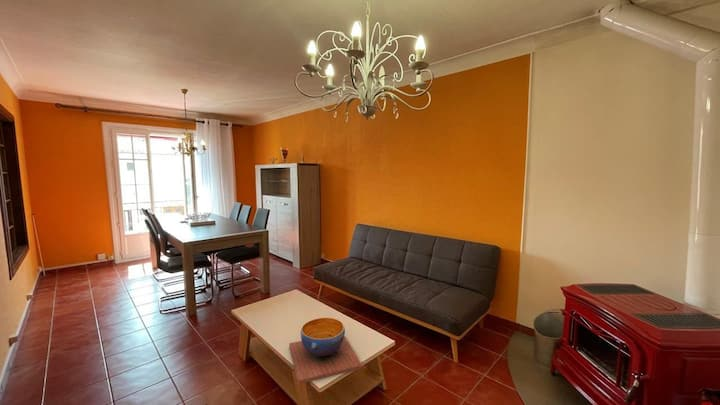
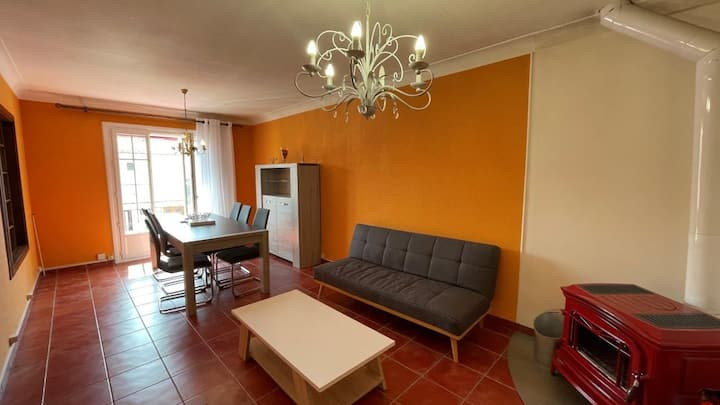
- decorative bowl [288,317,363,385]
